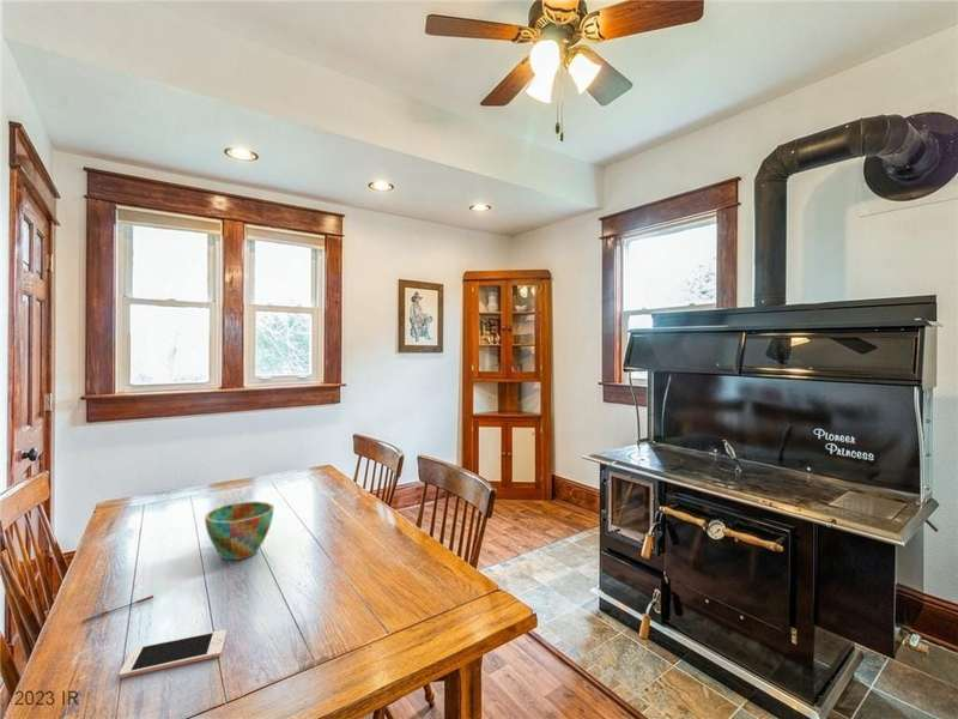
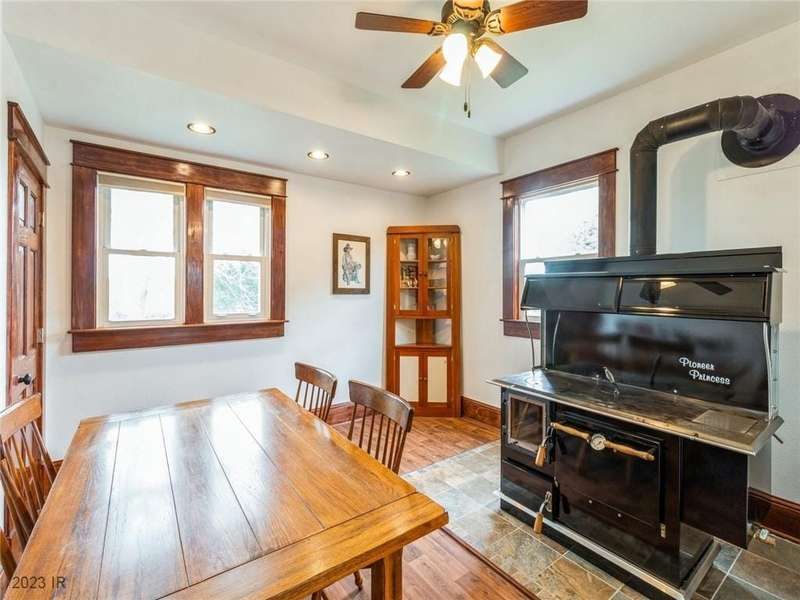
- cup [204,501,274,561]
- pen [80,594,154,623]
- cell phone [117,629,228,679]
